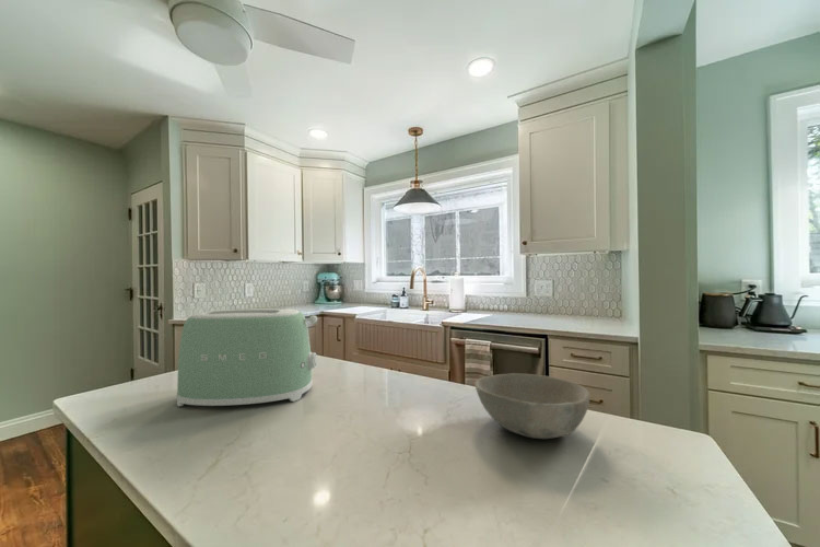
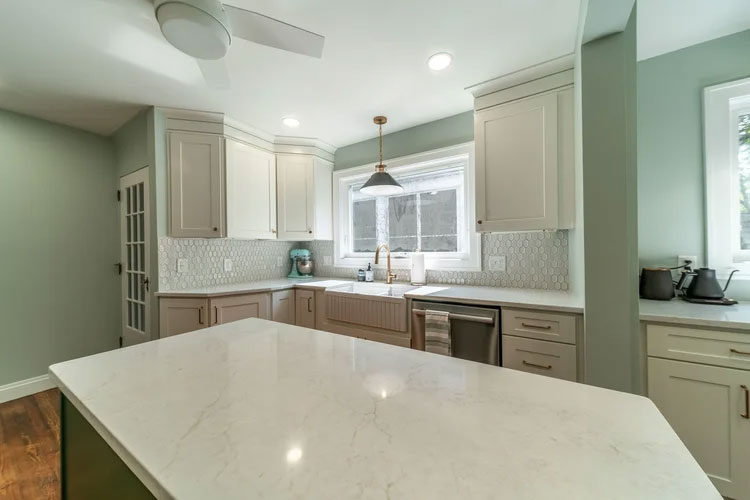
- bowl [473,372,590,440]
- toaster [176,306,318,407]
